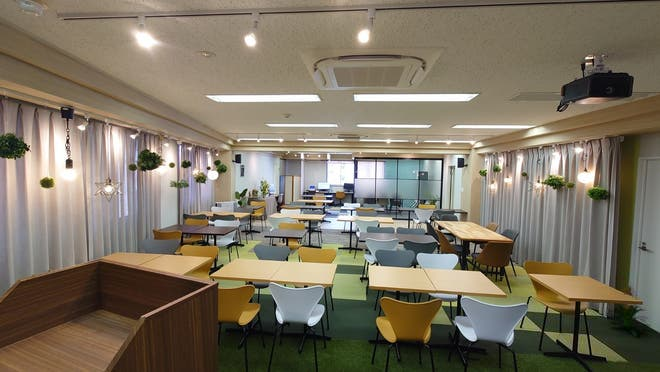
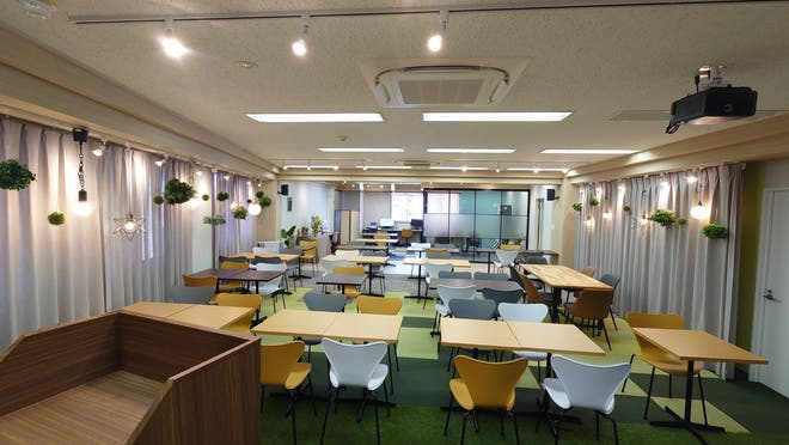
- indoor plant [604,281,653,338]
